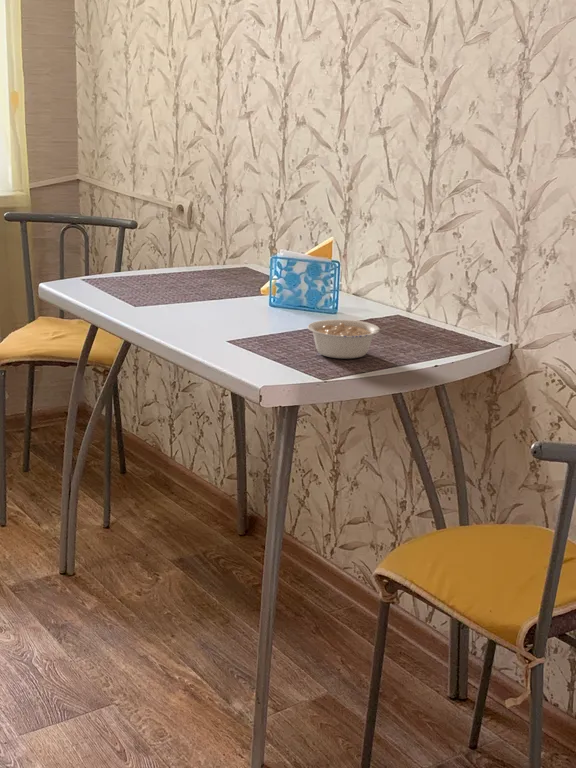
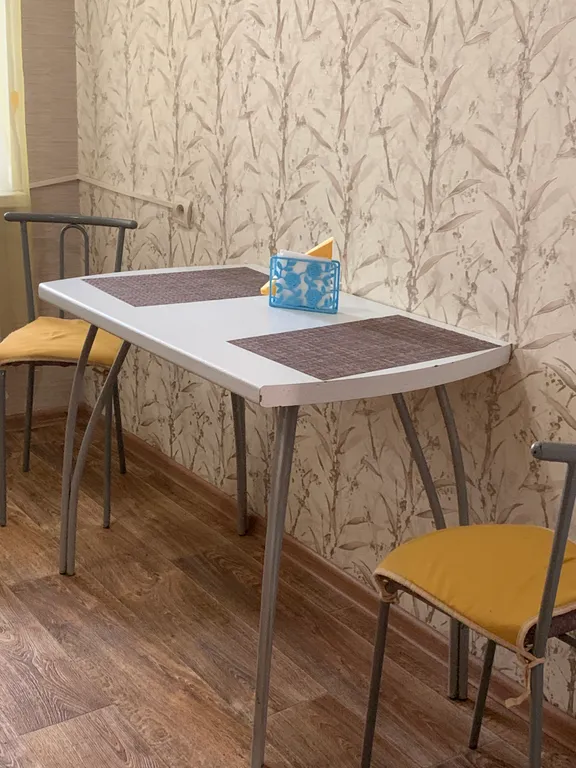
- legume [307,318,396,359]
